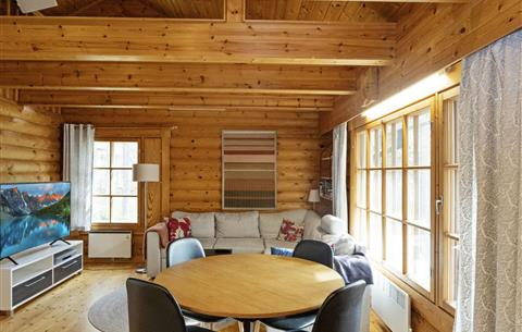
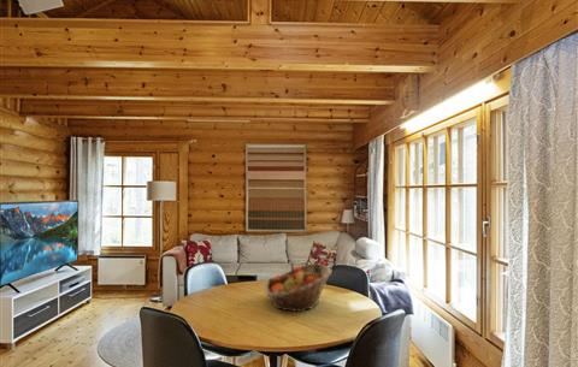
+ fruit basket [264,262,332,313]
